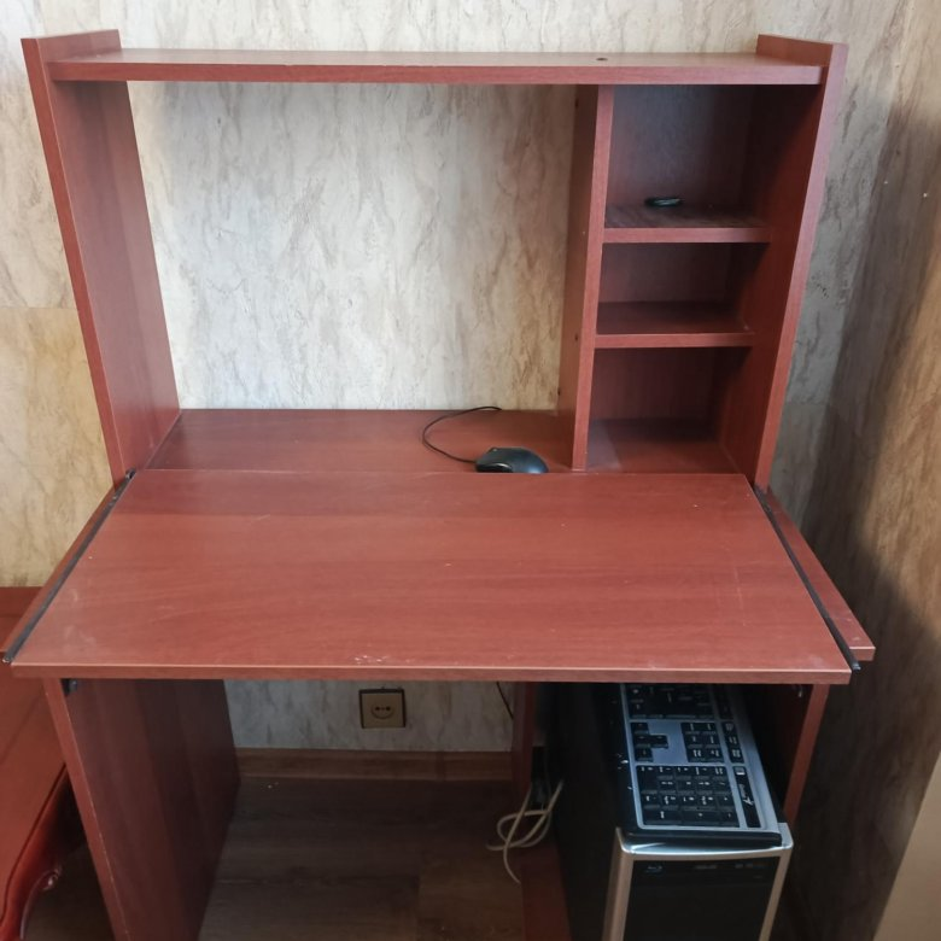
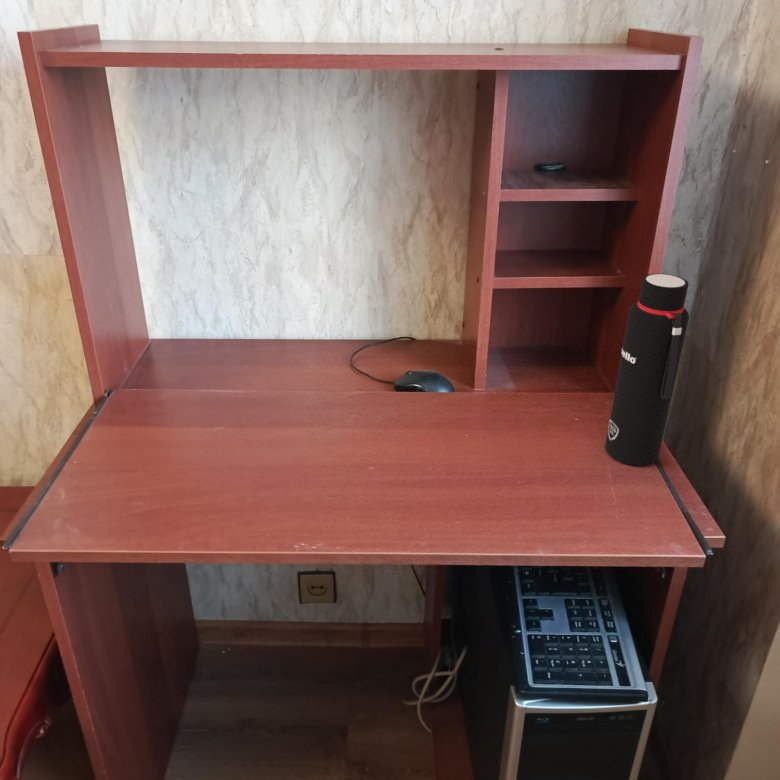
+ water bottle [604,273,690,466]
